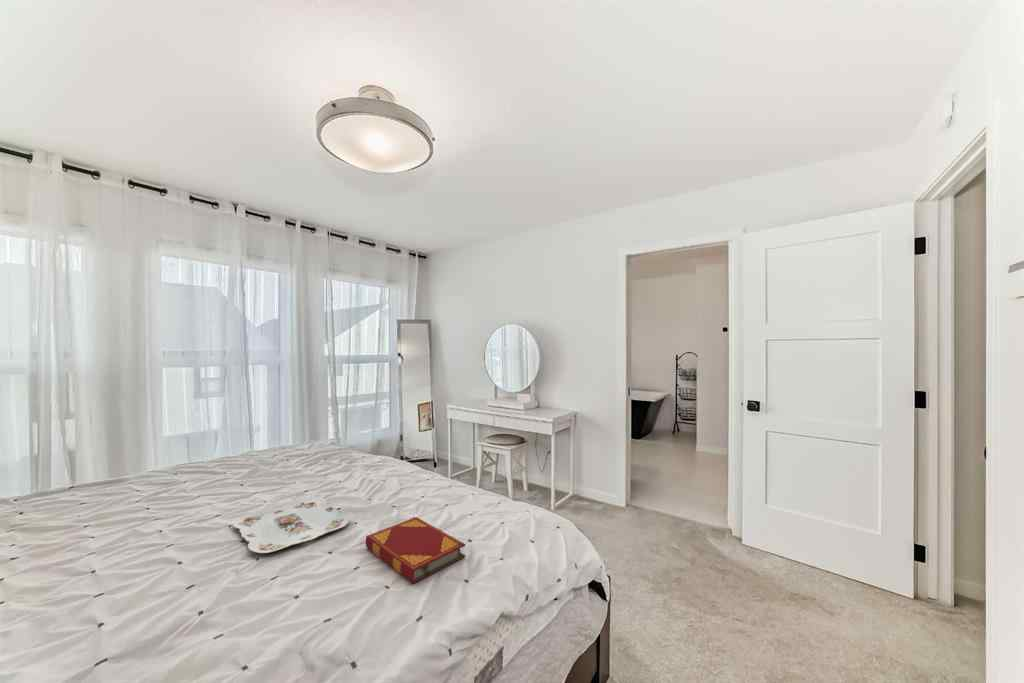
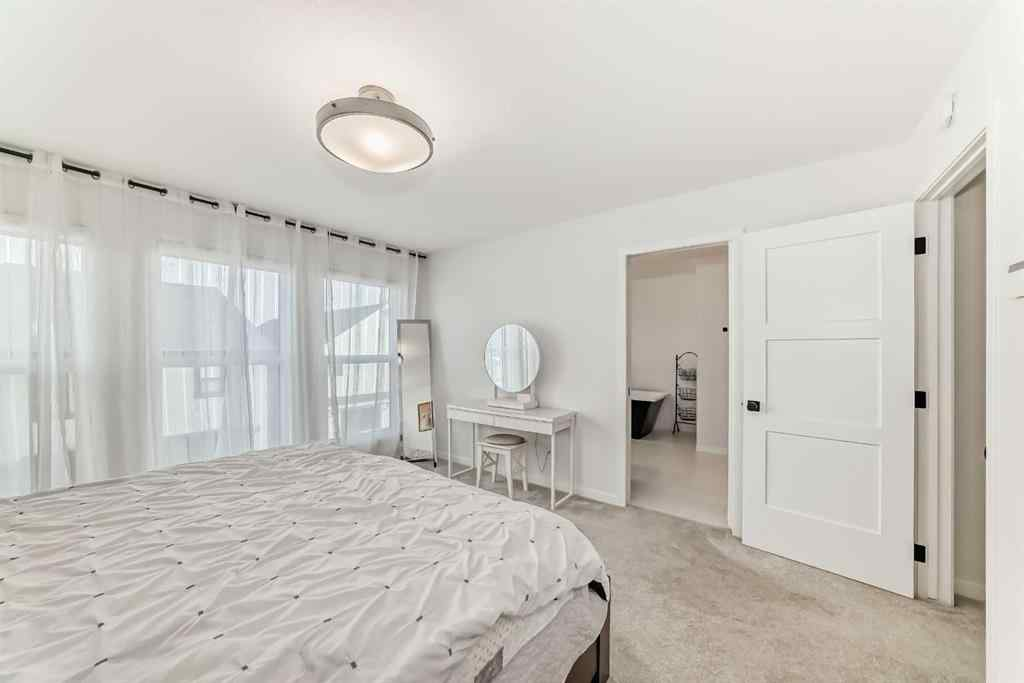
- serving tray [231,496,350,554]
- hardback book [365,516,466,585]
